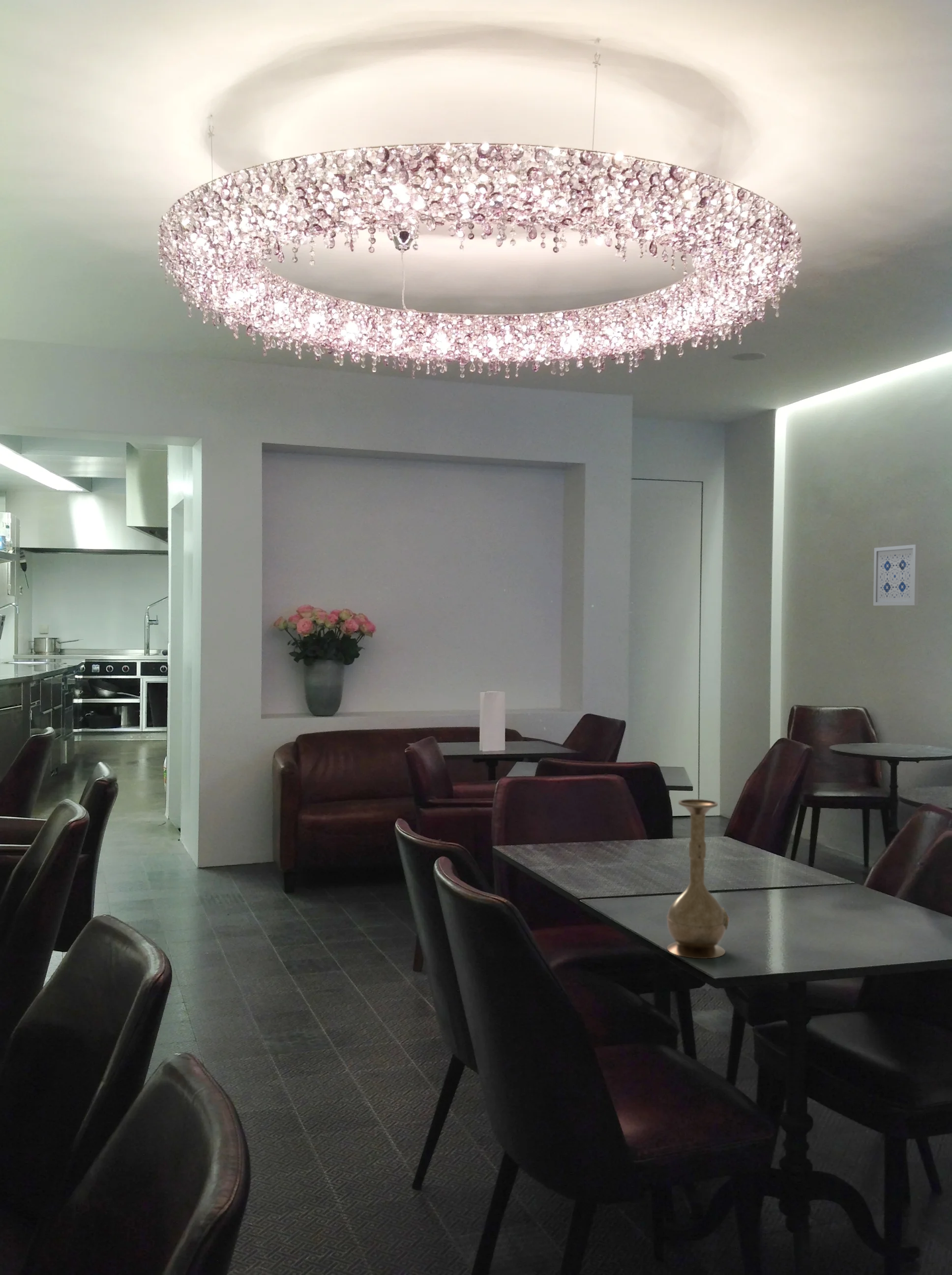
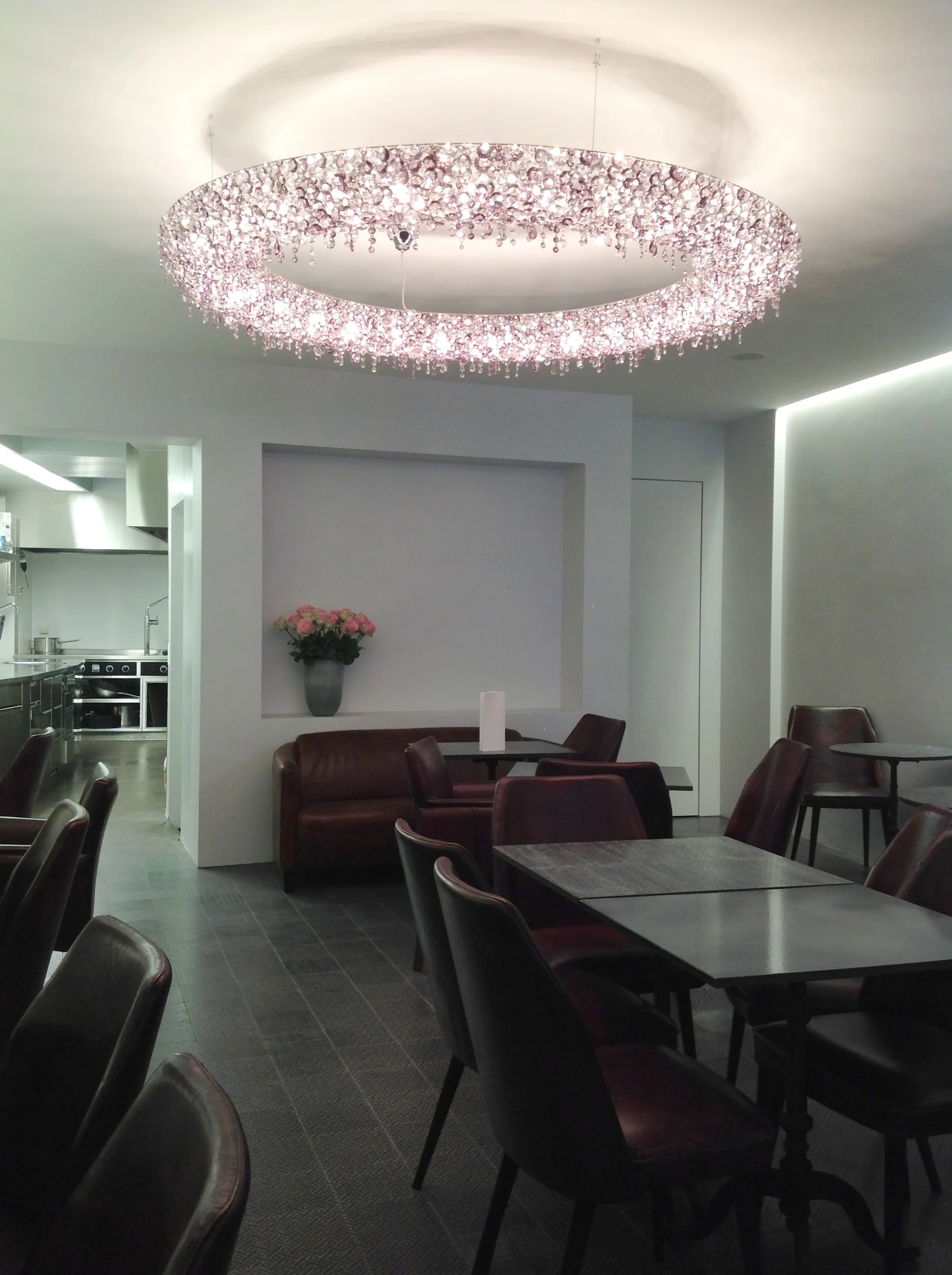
- wall art [873,544,920,606]
- vase [666,798,730,959]
